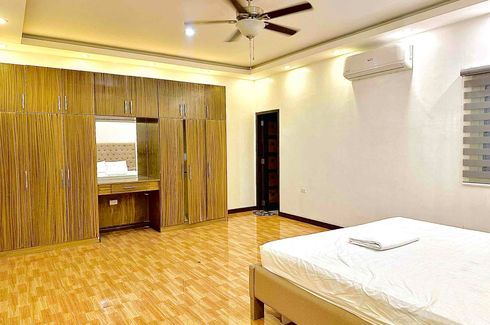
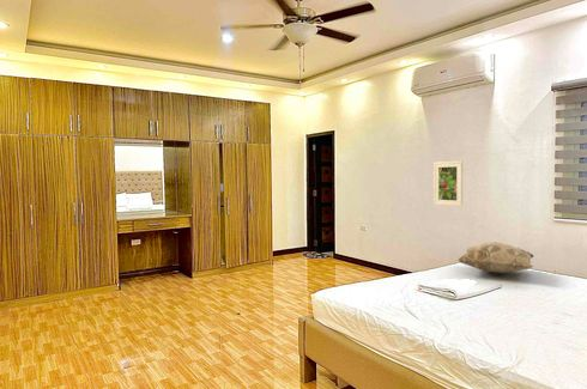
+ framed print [432,159,464,207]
+ decorative pillow [458,241,535,274]
